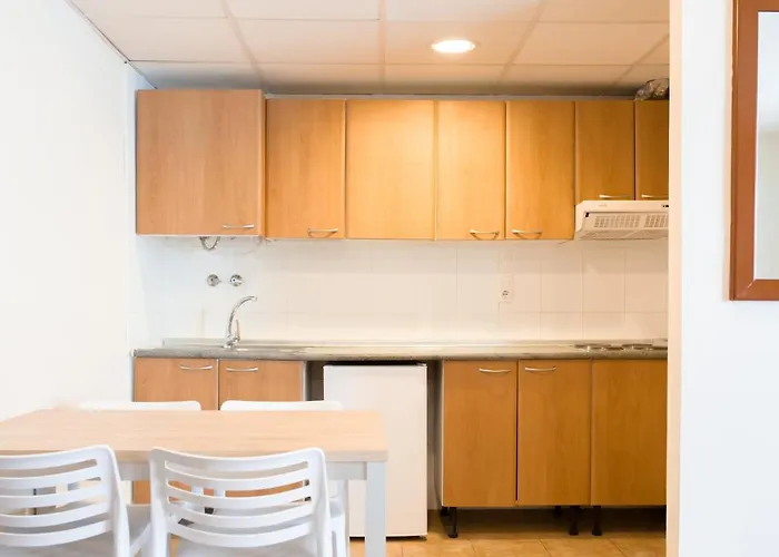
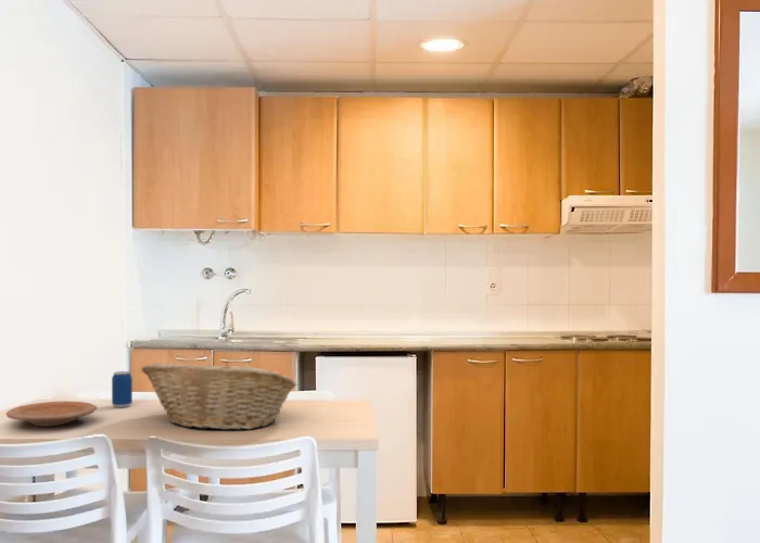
+ fruit basket [141,362,297,431]
+ plate [5,400,98,427]
+ beverage can [111,370,134,408]
